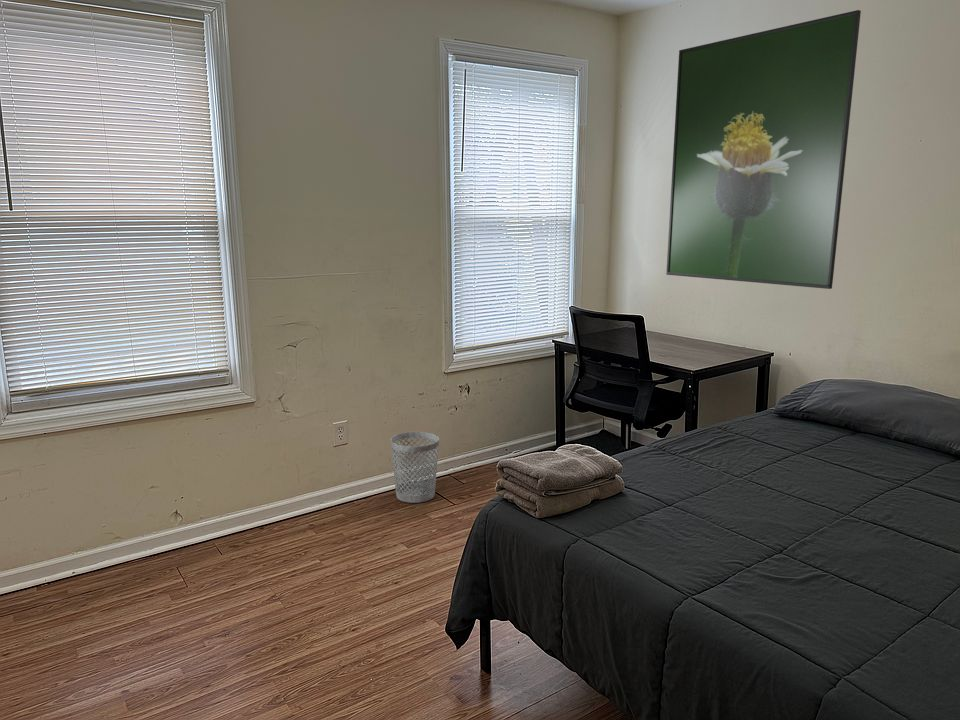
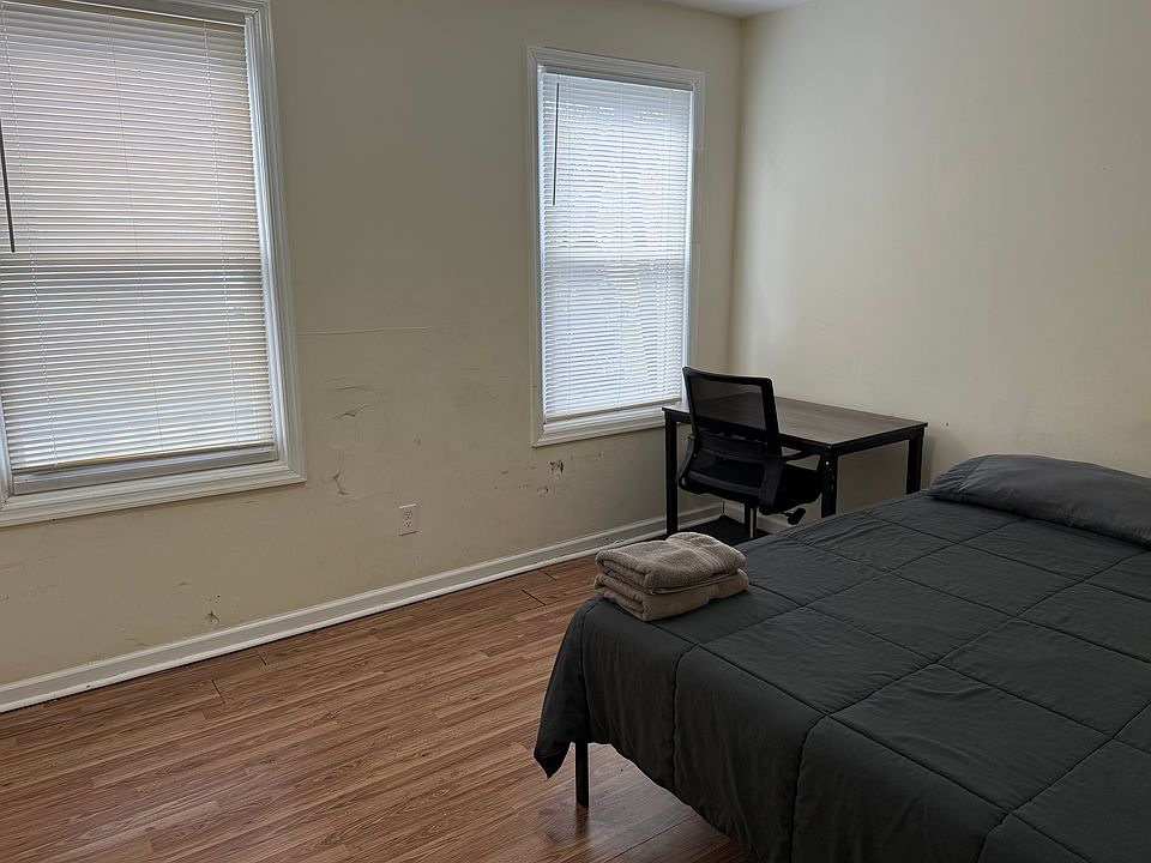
- wastebasket [390,431,440,504]
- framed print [665,9,862,290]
